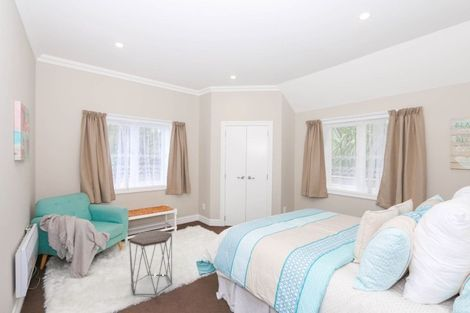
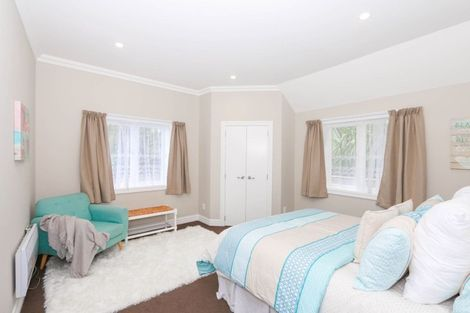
- side table [128,229,173,296]
